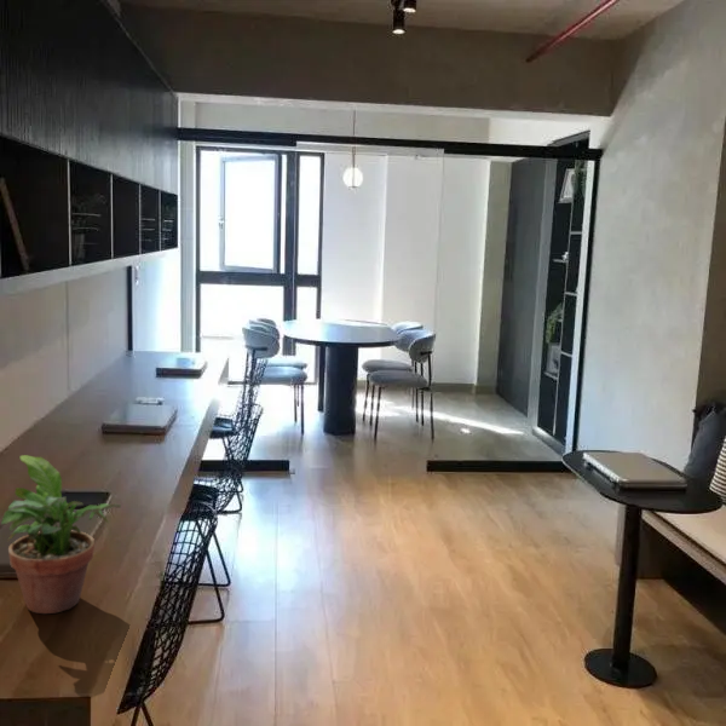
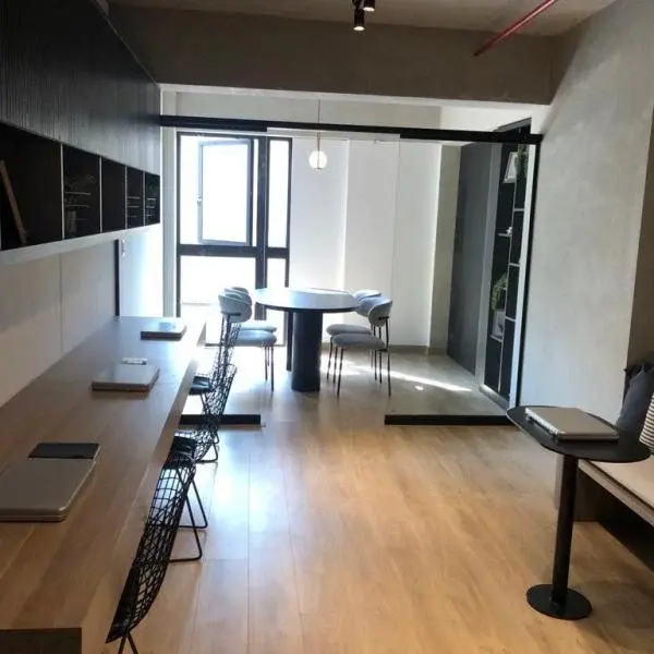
- potted plant [0,454,122,615]
